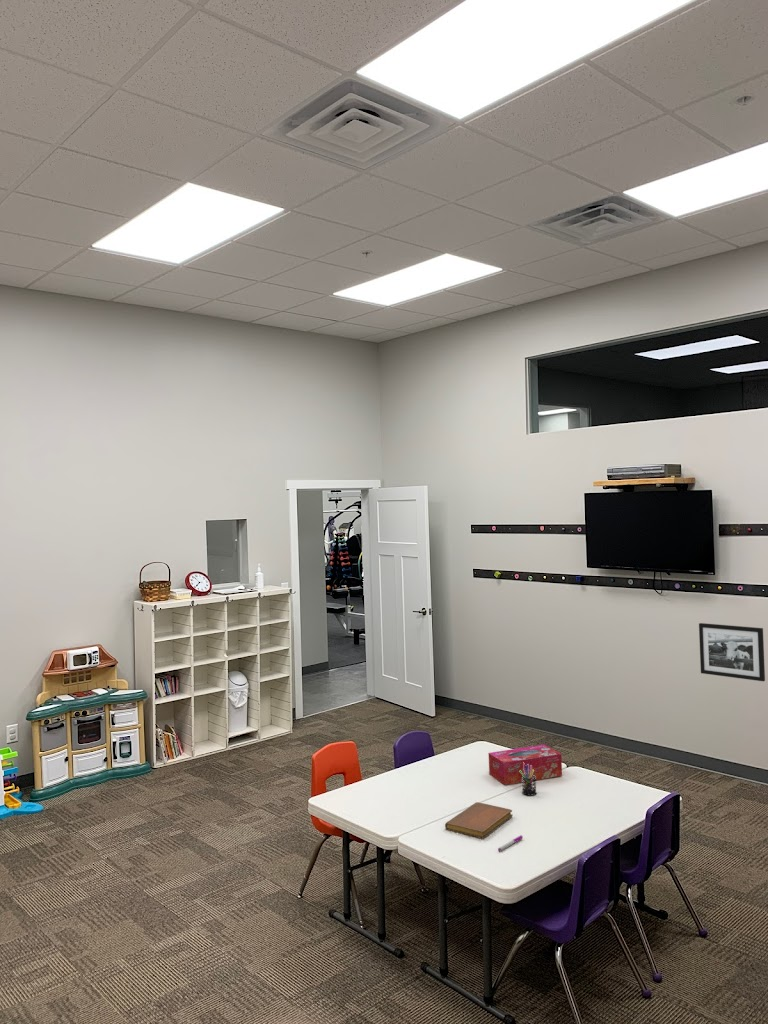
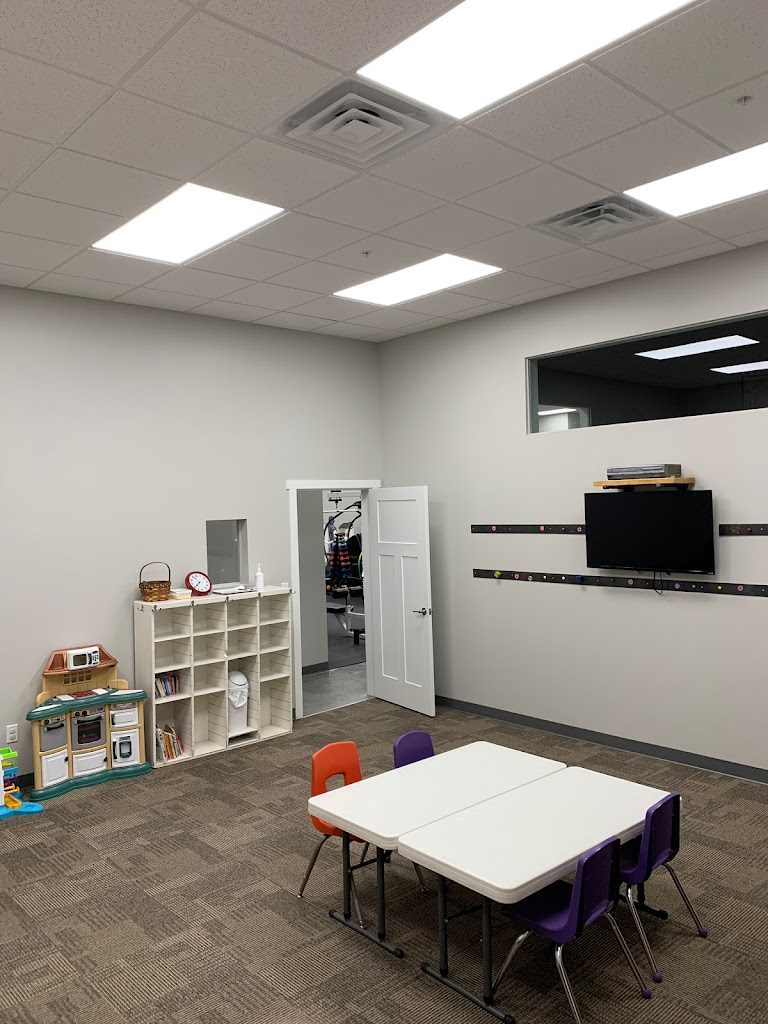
- pen holder [519,762,537,797]
- picture frame [698,622,766,682]
- pen [497,834,524,852]
- tissue box [487,744,563,786]
- notebook [444,801,513,839]
